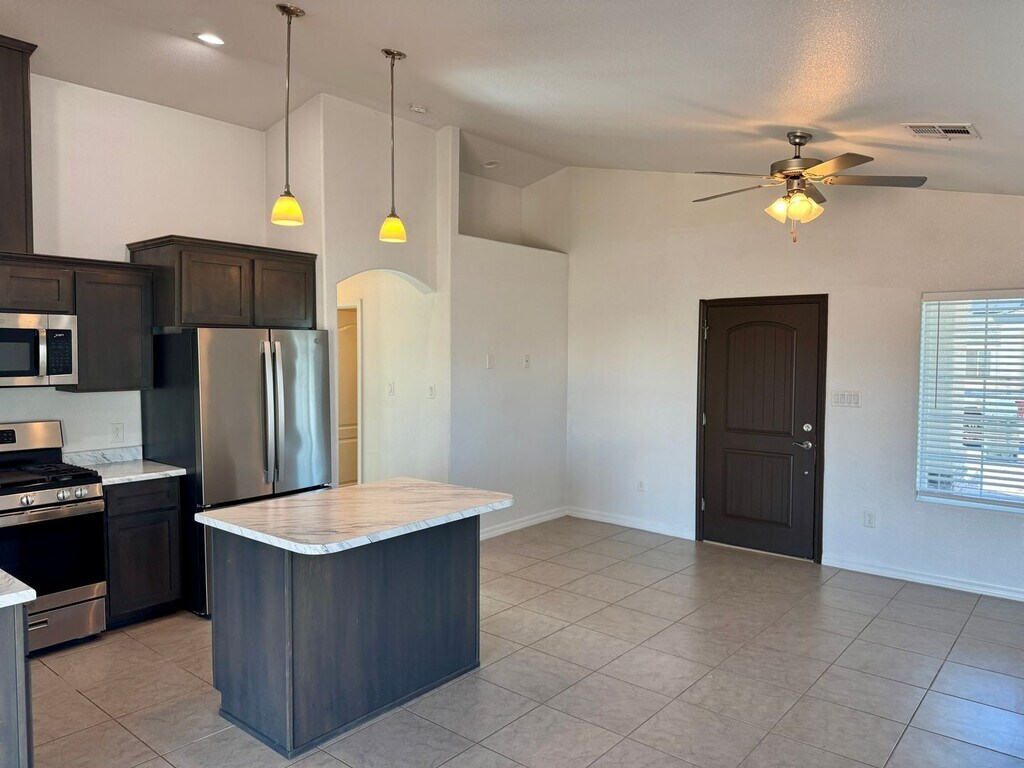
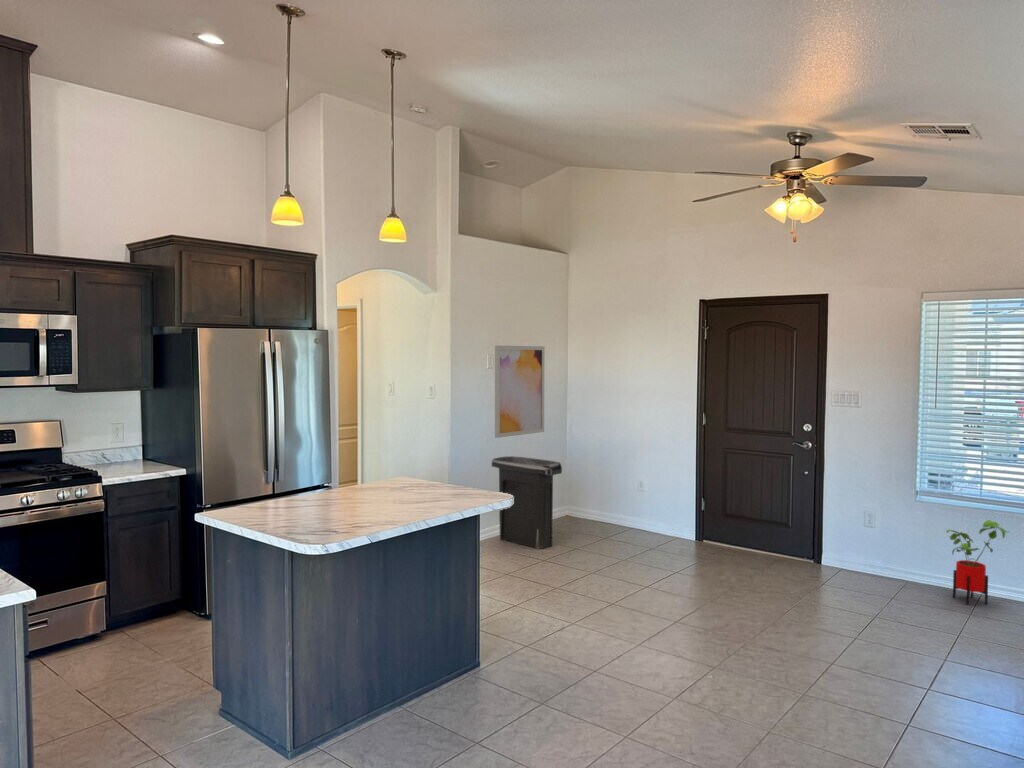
+ house plant [945,519,1010,606]
+ wall art [494,344,545,439]
+ trash can [491,455,563,550]
